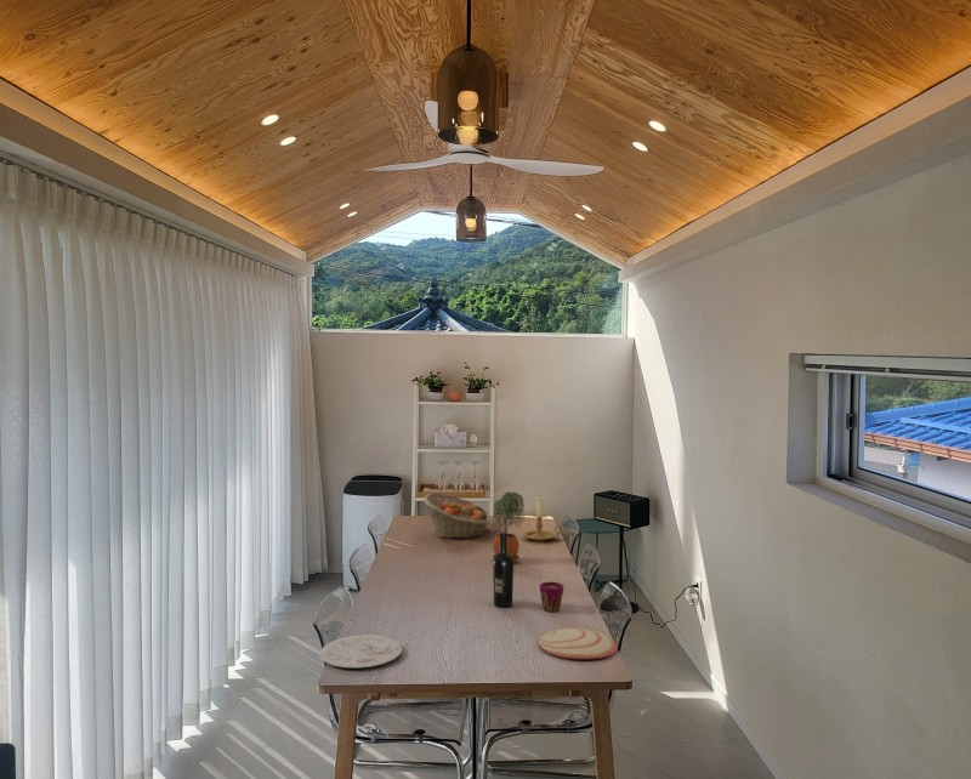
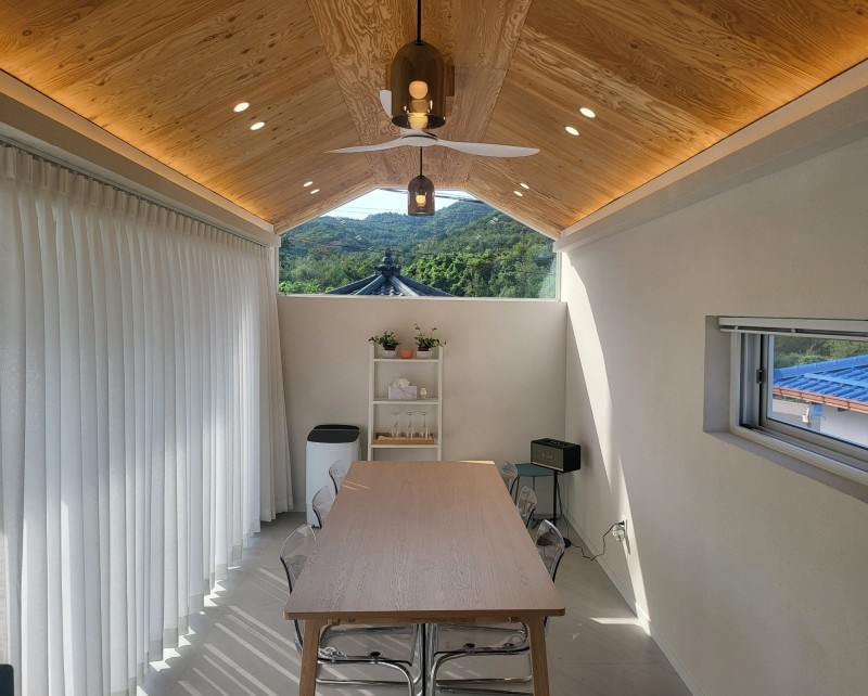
- wine bottle [492,531,515,609]
- potted plant [490,490,527,563]
- plate [536,626,618,660]
- cup [539,581,564,613]
- candle holder [521,494,563,542]
- fruit basket [422,491,492,540]
- plate [318,633,403,669]
